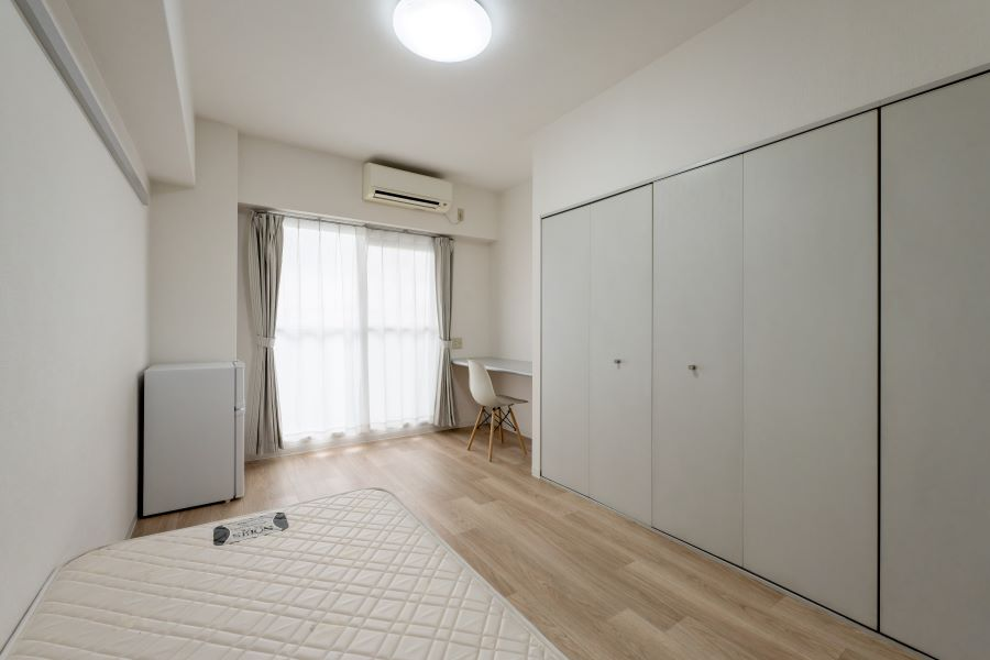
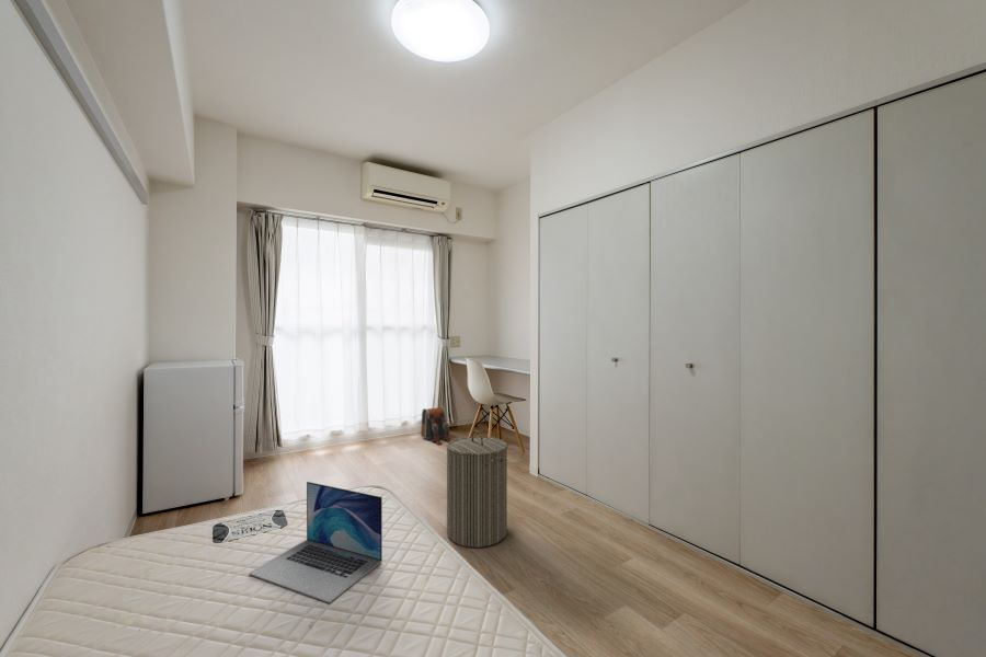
+ backpack [420,405,452,446]
+ laptop [248,481,383,604]
+ laundry hamper [446,429,508,549]
